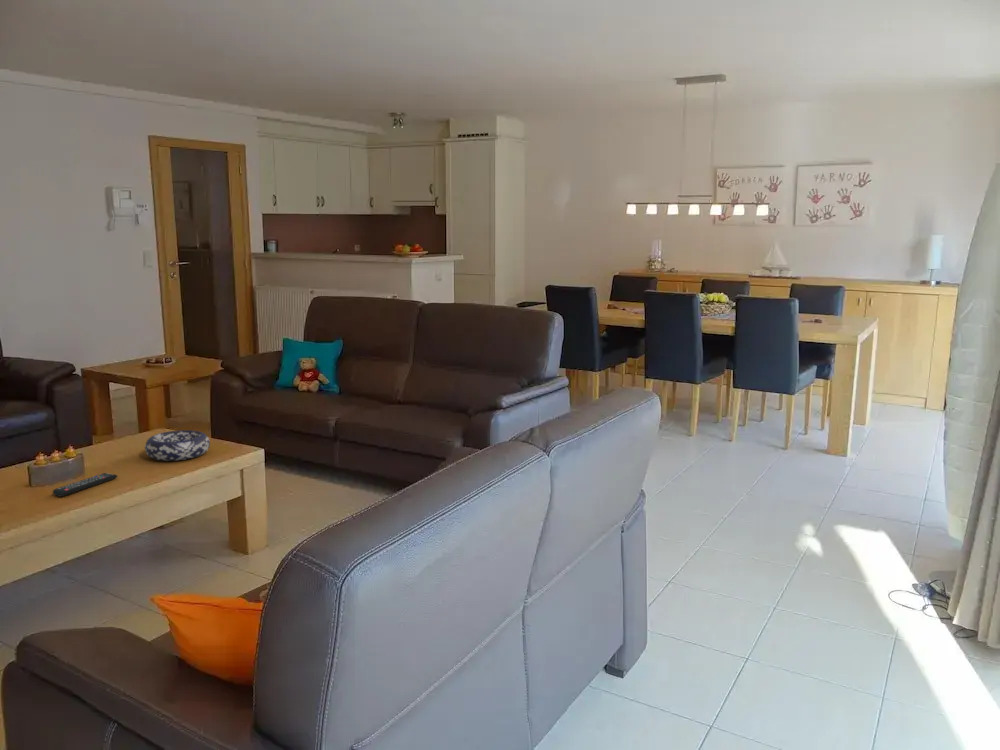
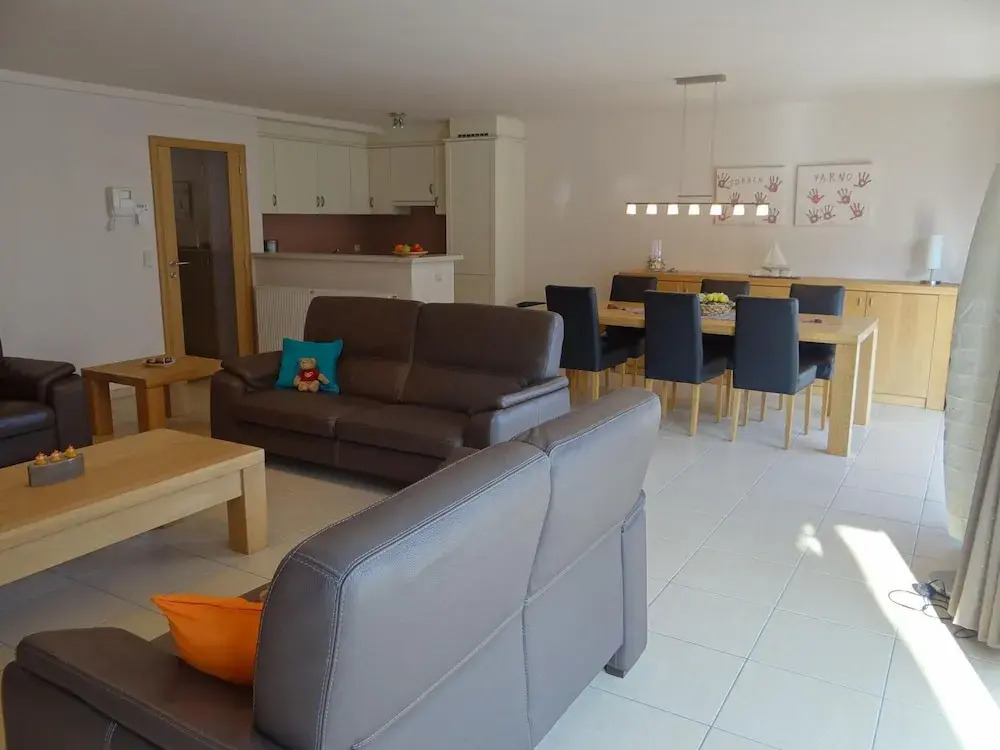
- remote control [52,472,118,498]
- decorative bowl [144,429,211,462]
